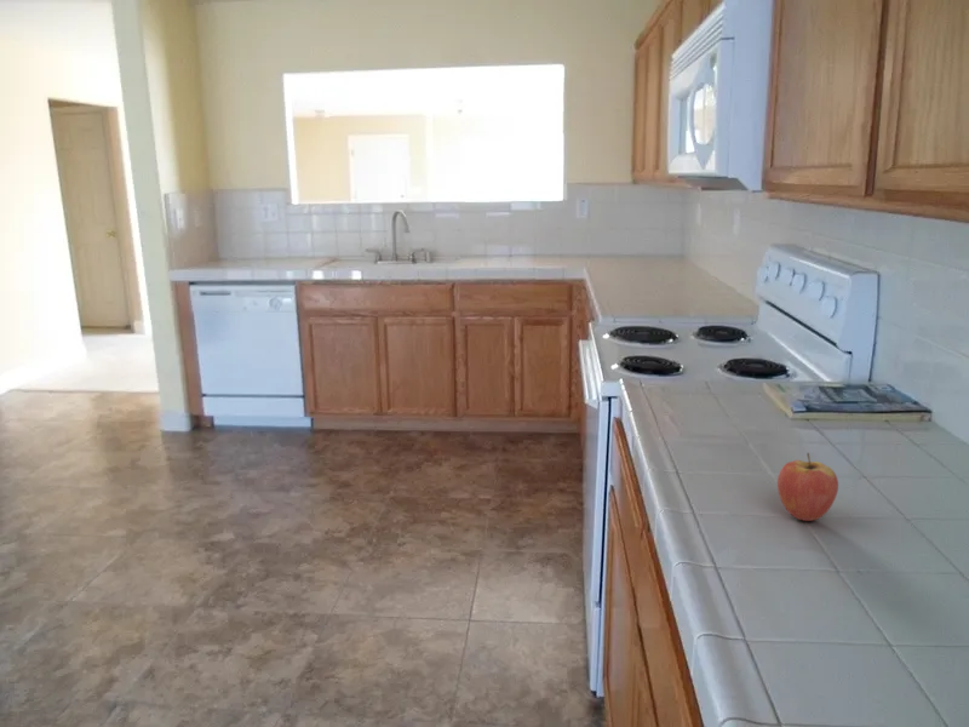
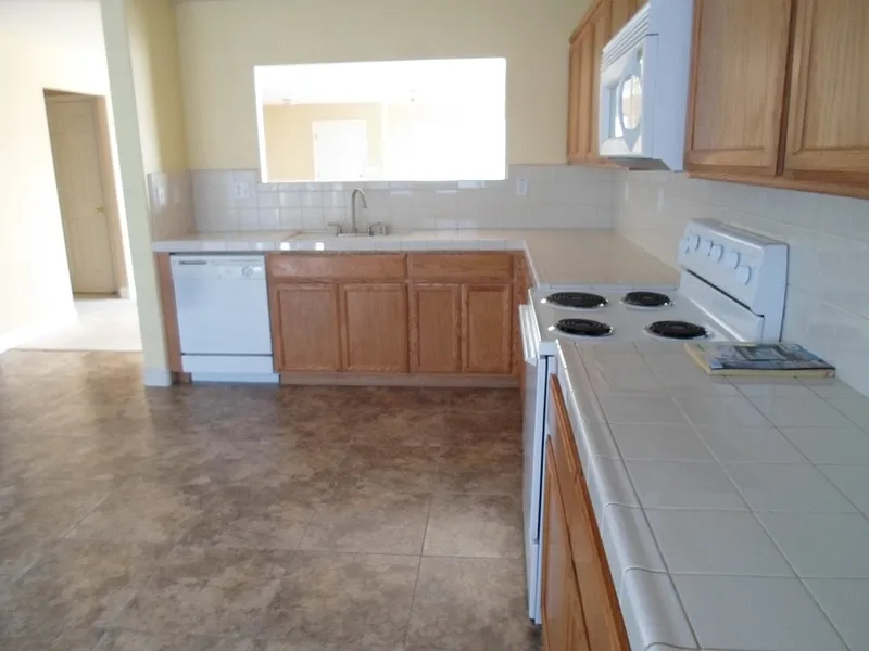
- fruit [776,452,839,522]
